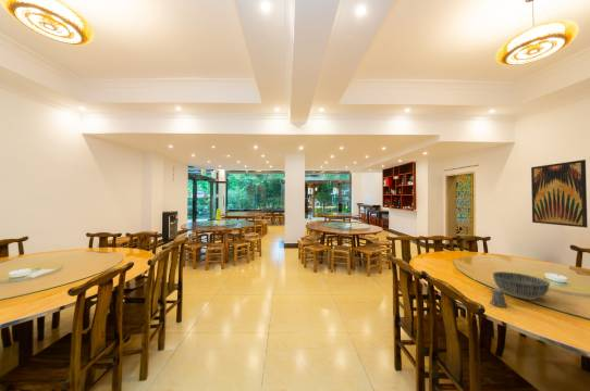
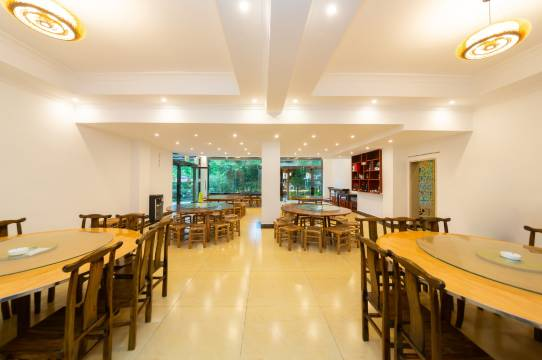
- pepper shaker [483,286,508,308]
- wall art [530,159,589,228]
- bowl [492,270,551,301]
